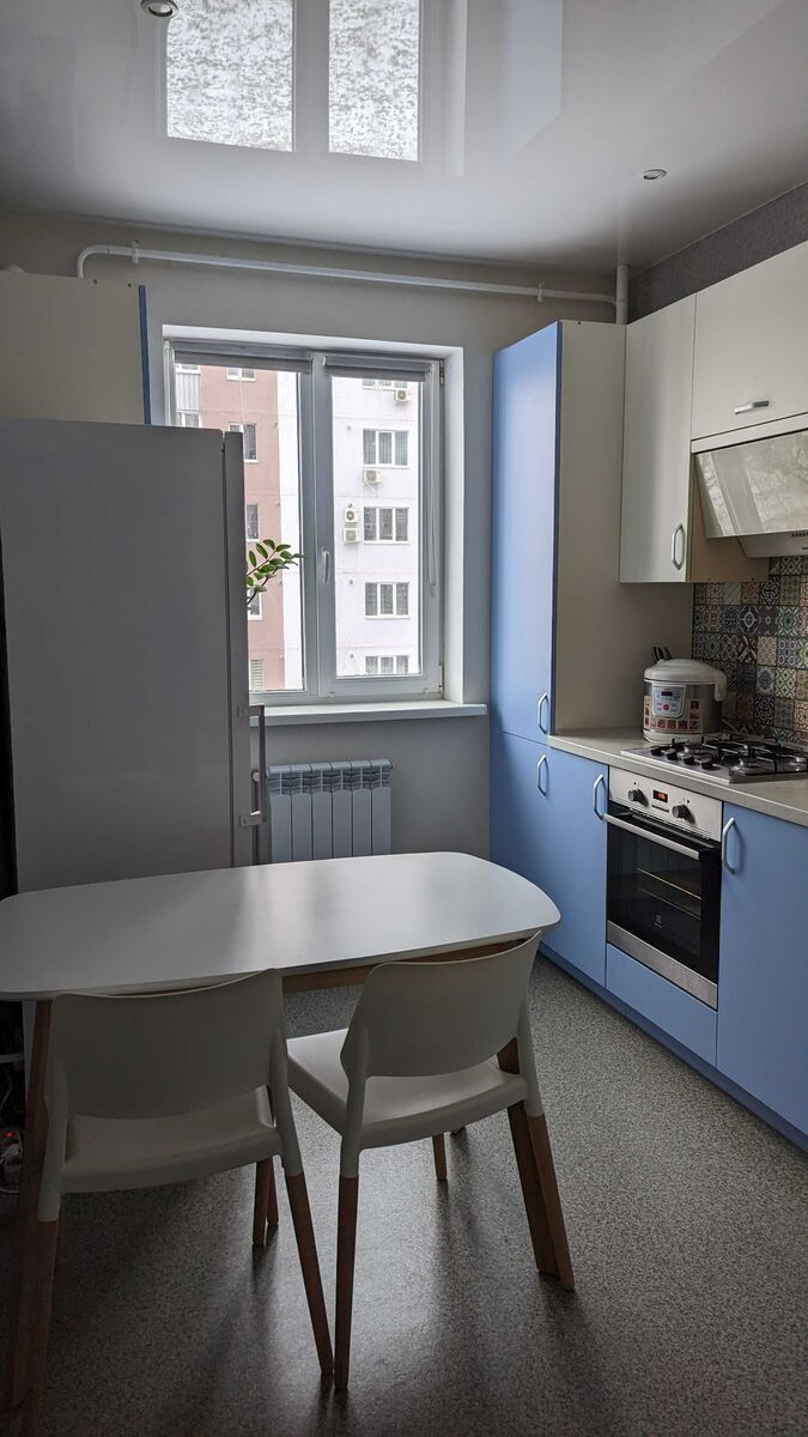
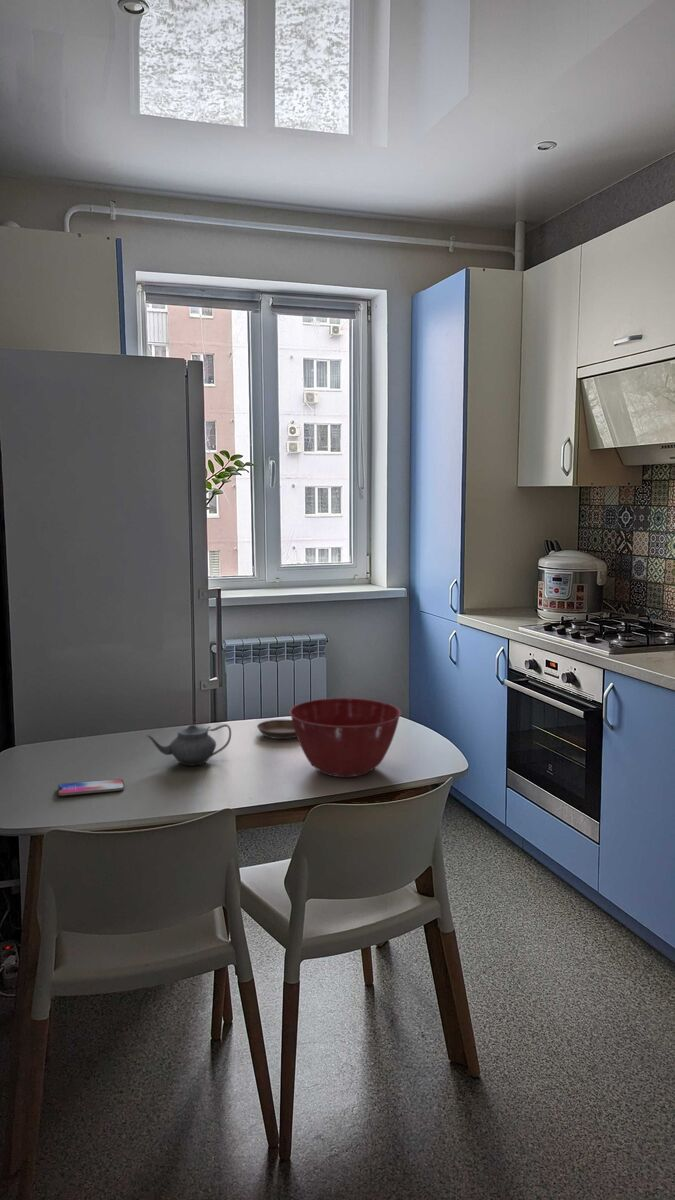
+ mixing bowl [288,697,402,778]
+ teapot [147,723,232,767]
+ smartphone [57,778,125,796]
+ saucer [256,719,297,740]
